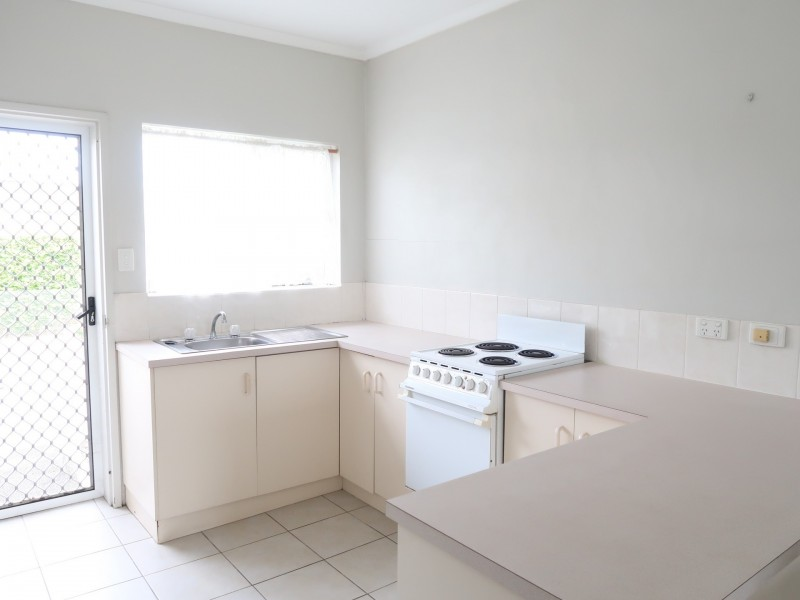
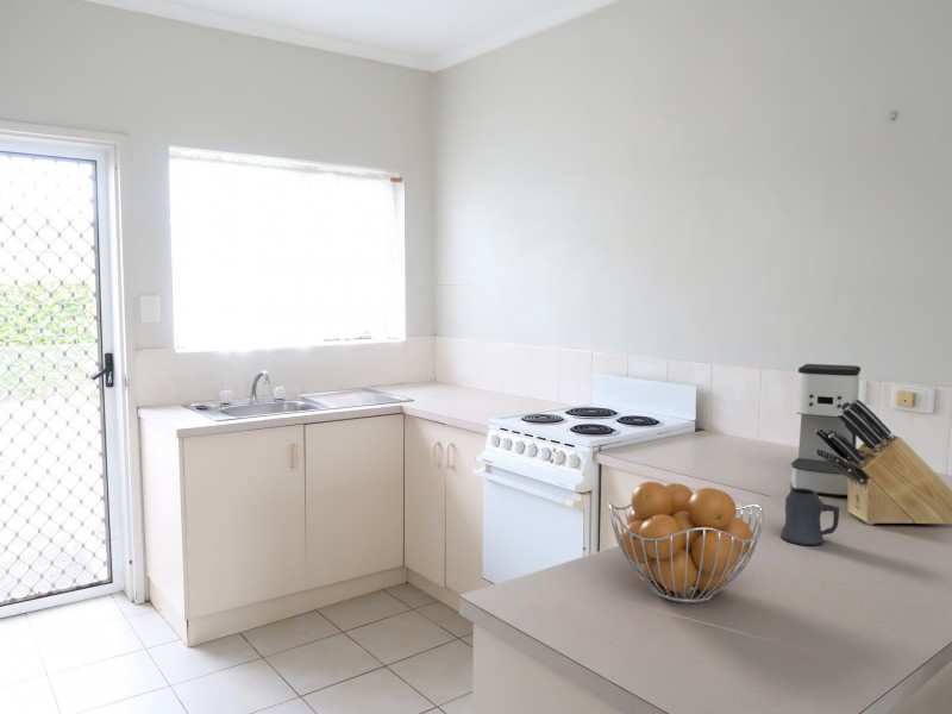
+ mug [779,488,840,546]
+ knife block [815,399,952,526]
+ coffee maker [790,363,862,497]
+ fruit basket [607,481,765,605]
